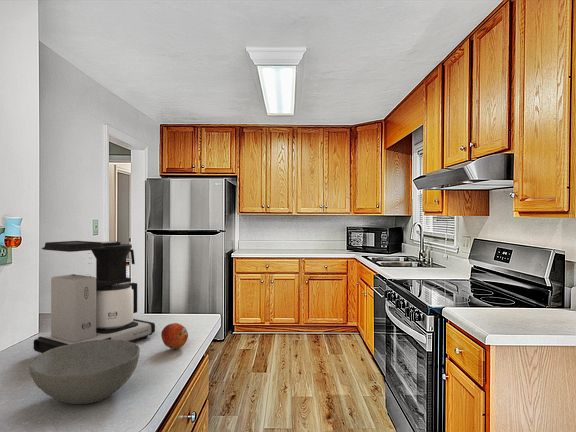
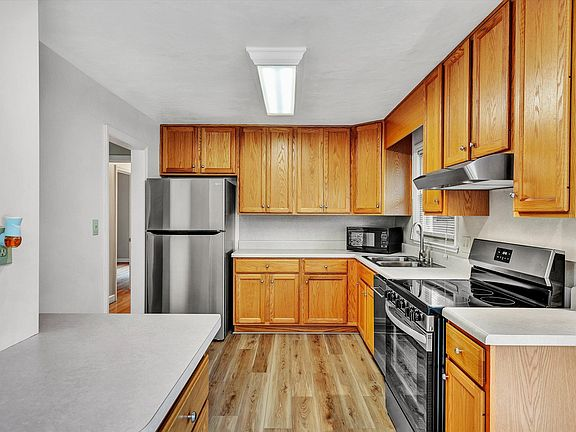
- coffee maker [33,240,156,354]
- fruit [160,322,189,350]
- bowl [28,340,141,405]
